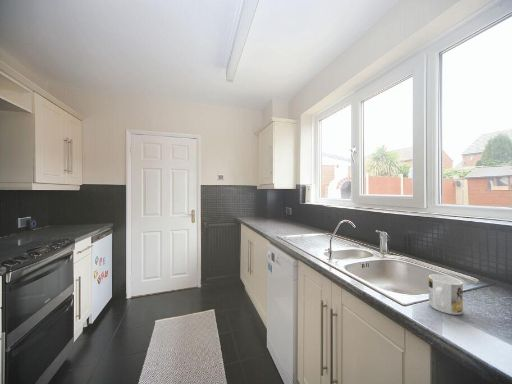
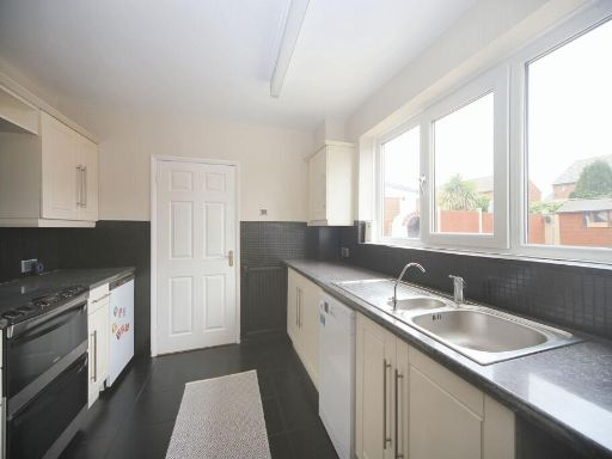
- mug [428,273,464,316]
